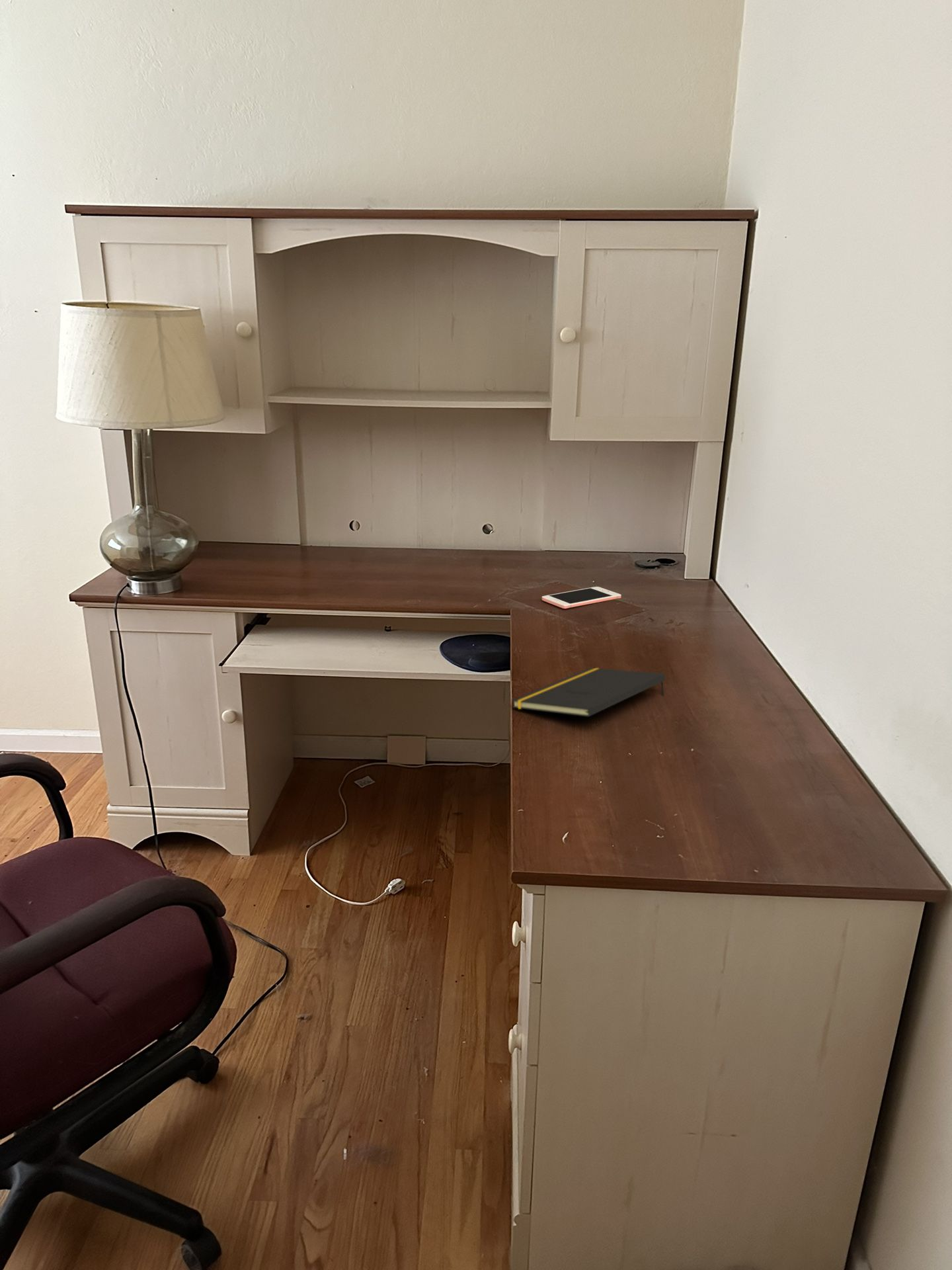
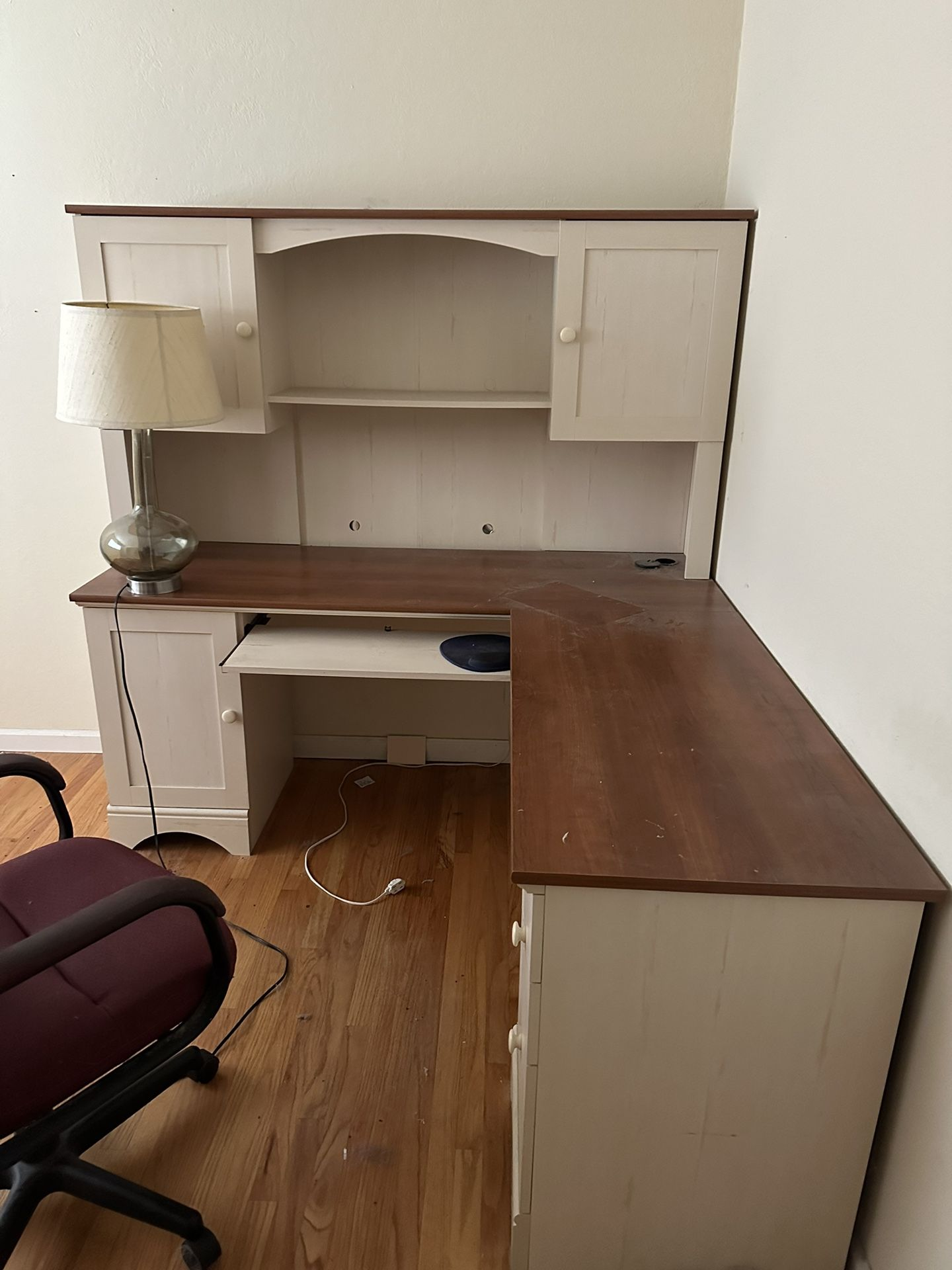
- notepad [511,667,666,718]
- cell phone [541,586,622,609]
